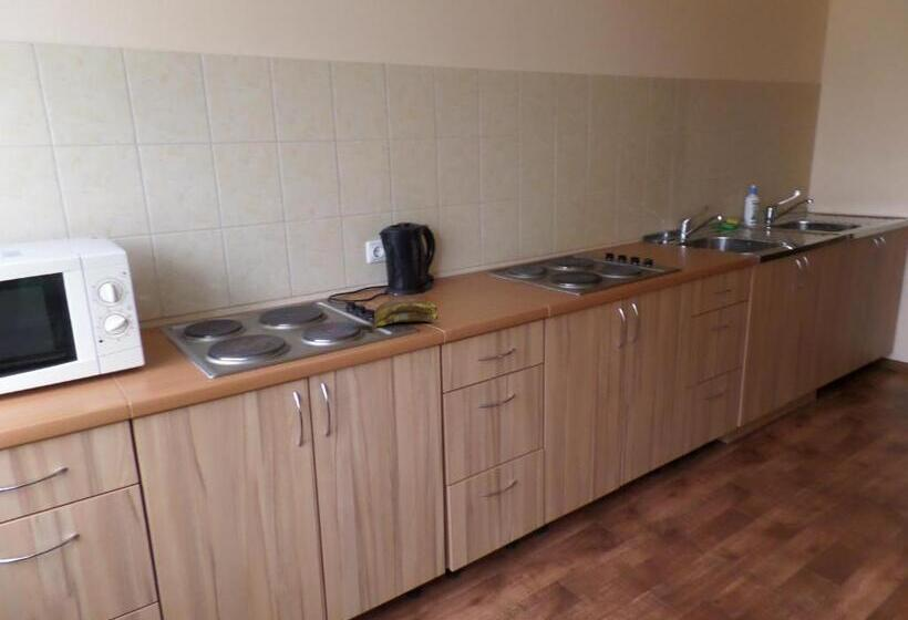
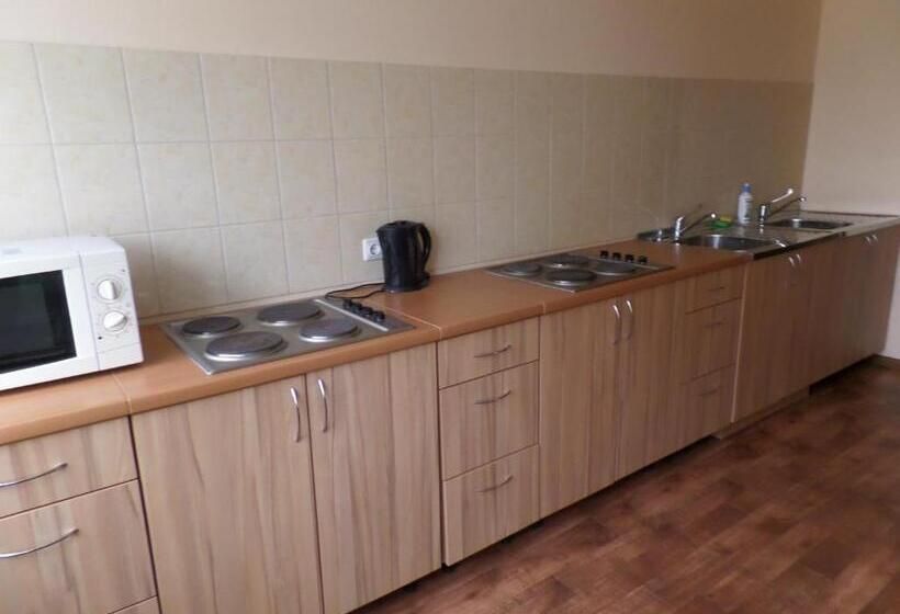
- banana [370,297,438,332]
